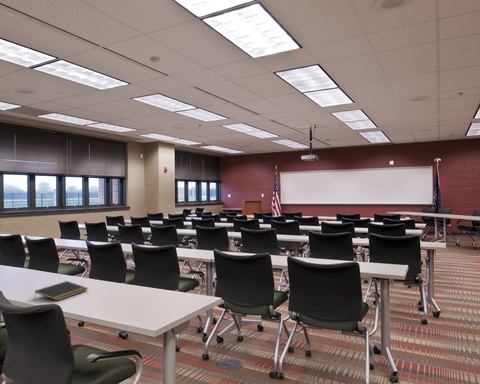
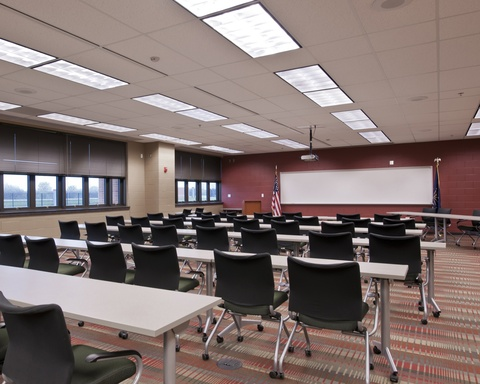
- notepad [33,280,88,302]
